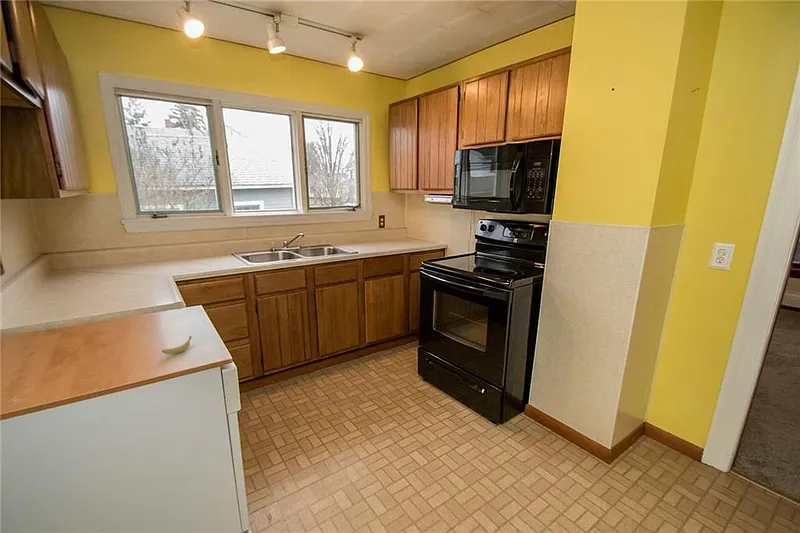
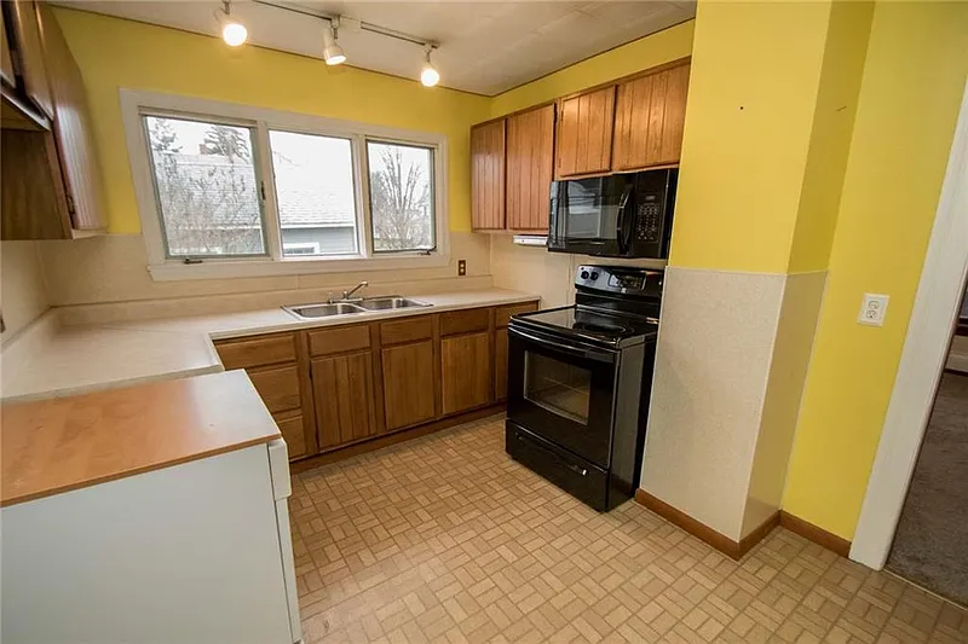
- banana [161,335,192,355]
